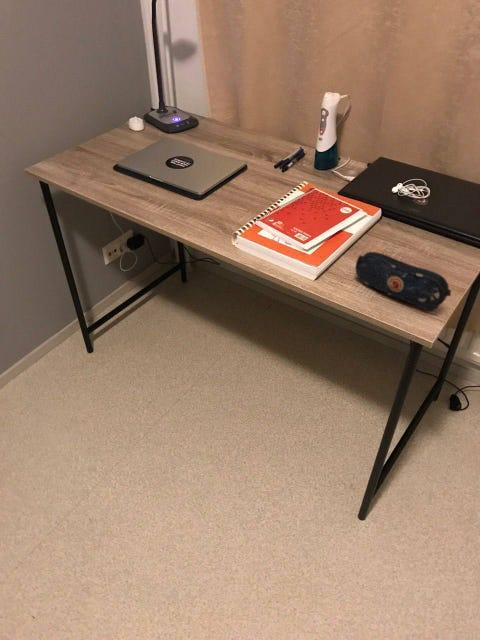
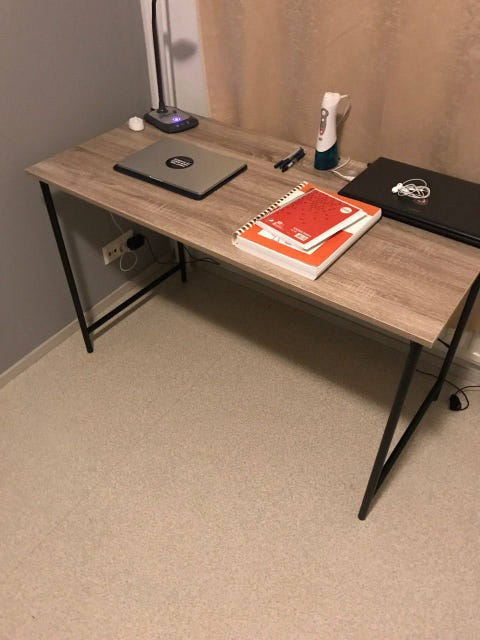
- pencil case [354,251,452,312]
